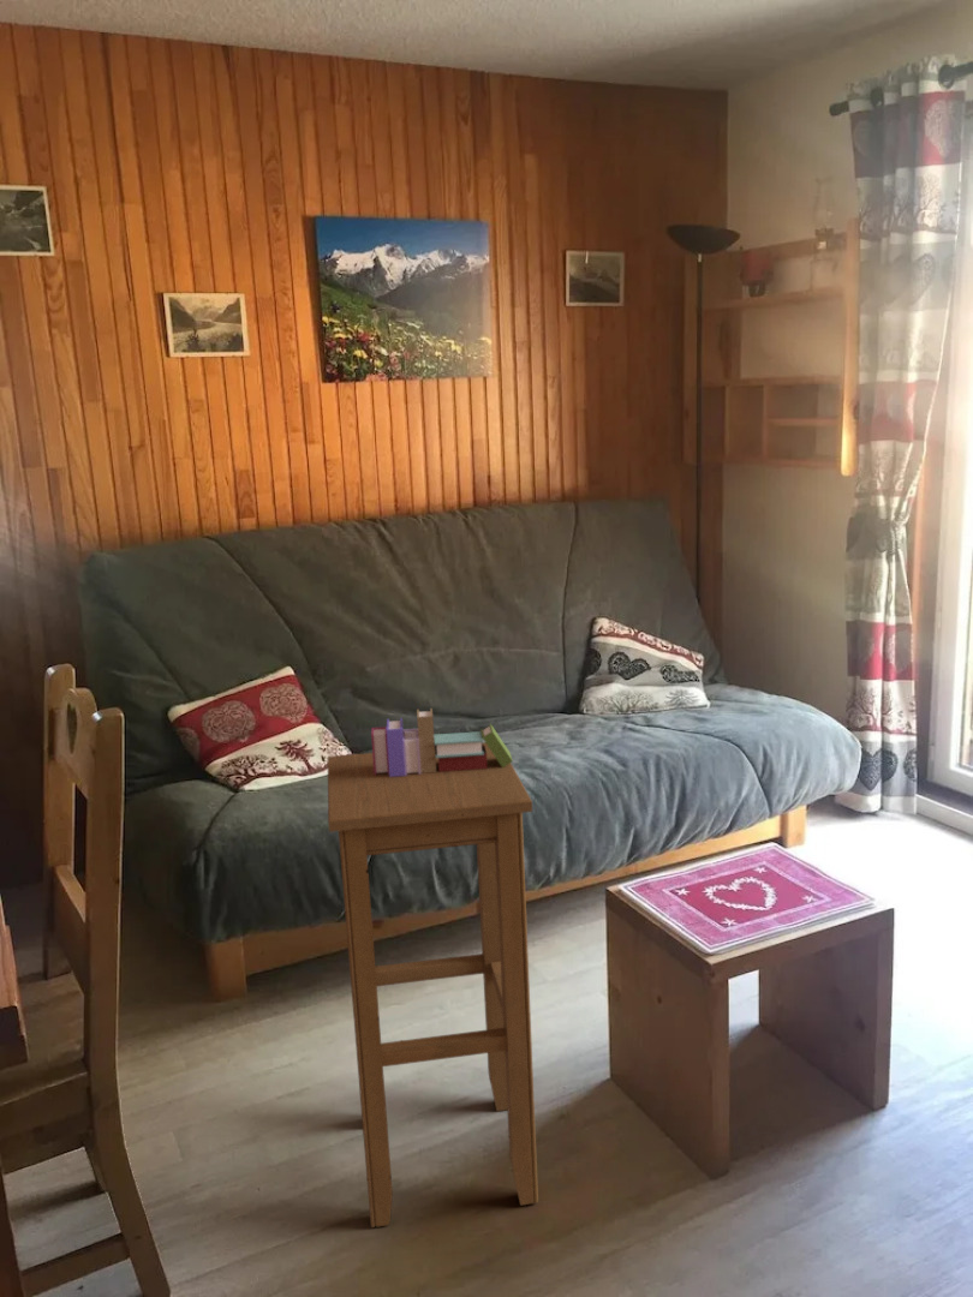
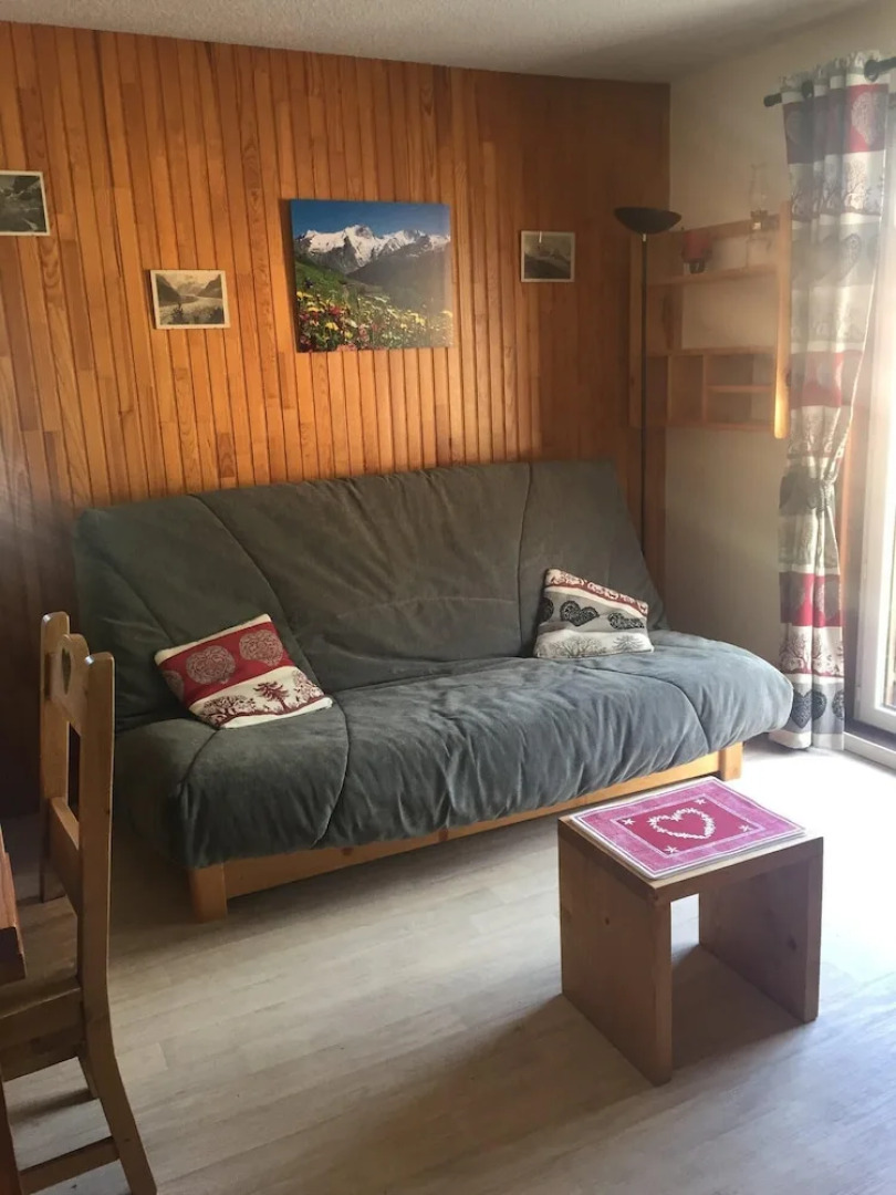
- book [370,707,514,777]
- stool [327,741,539,1229]
